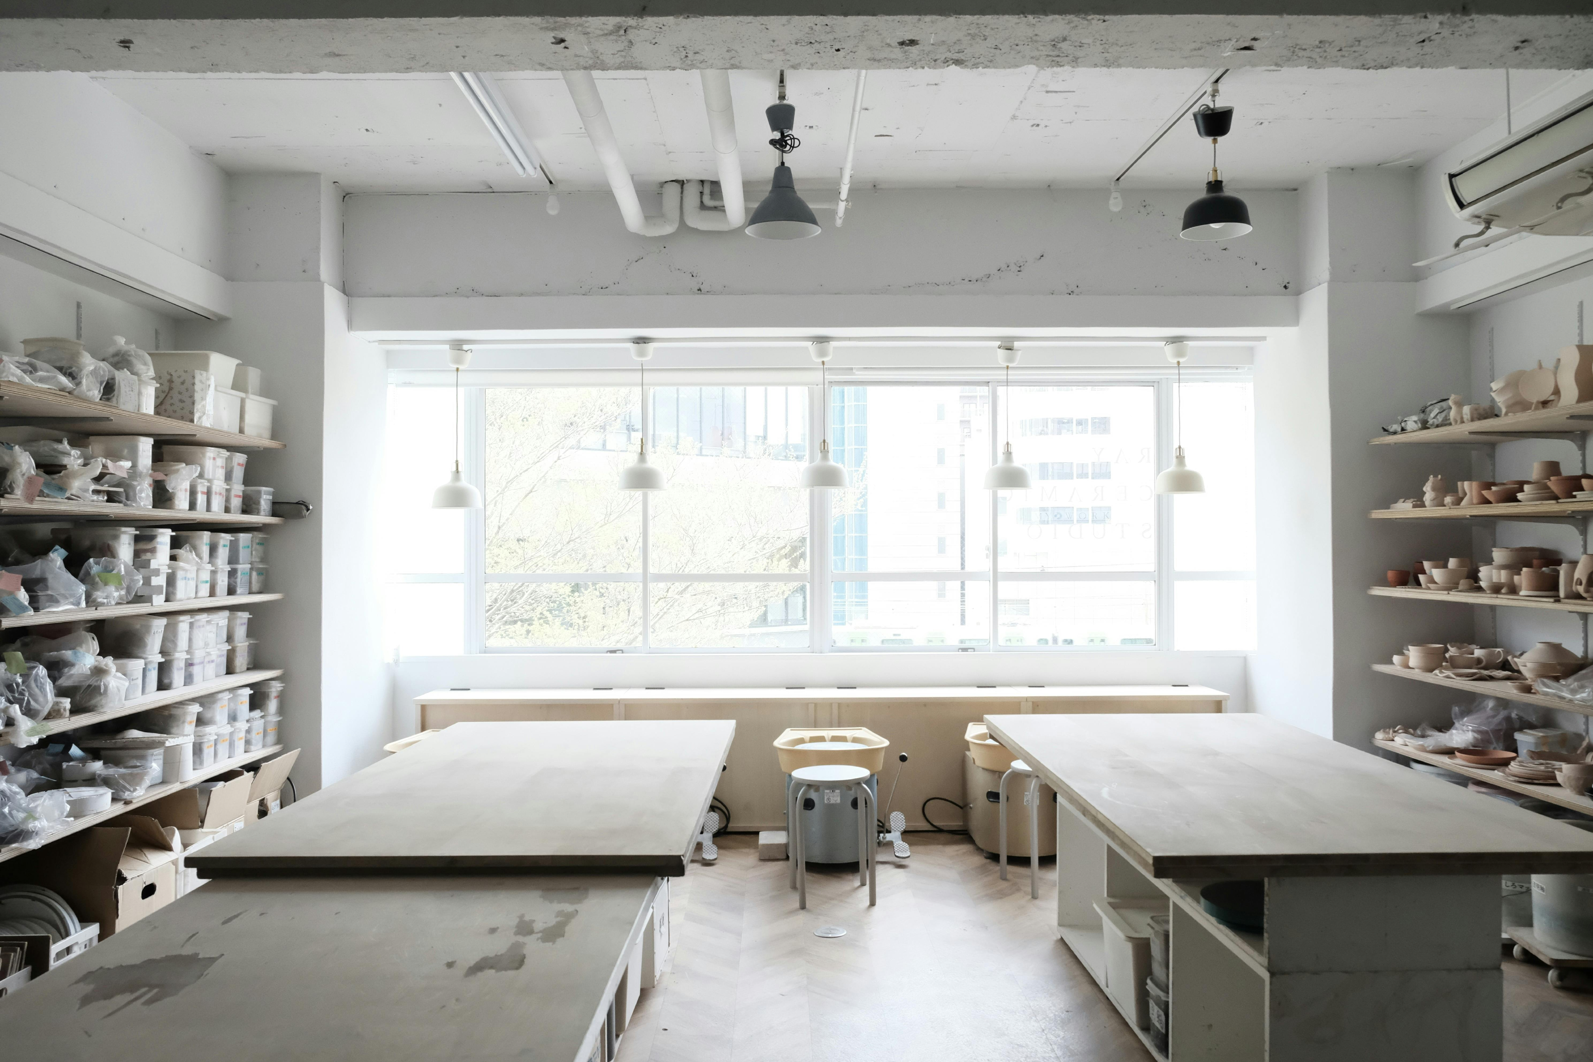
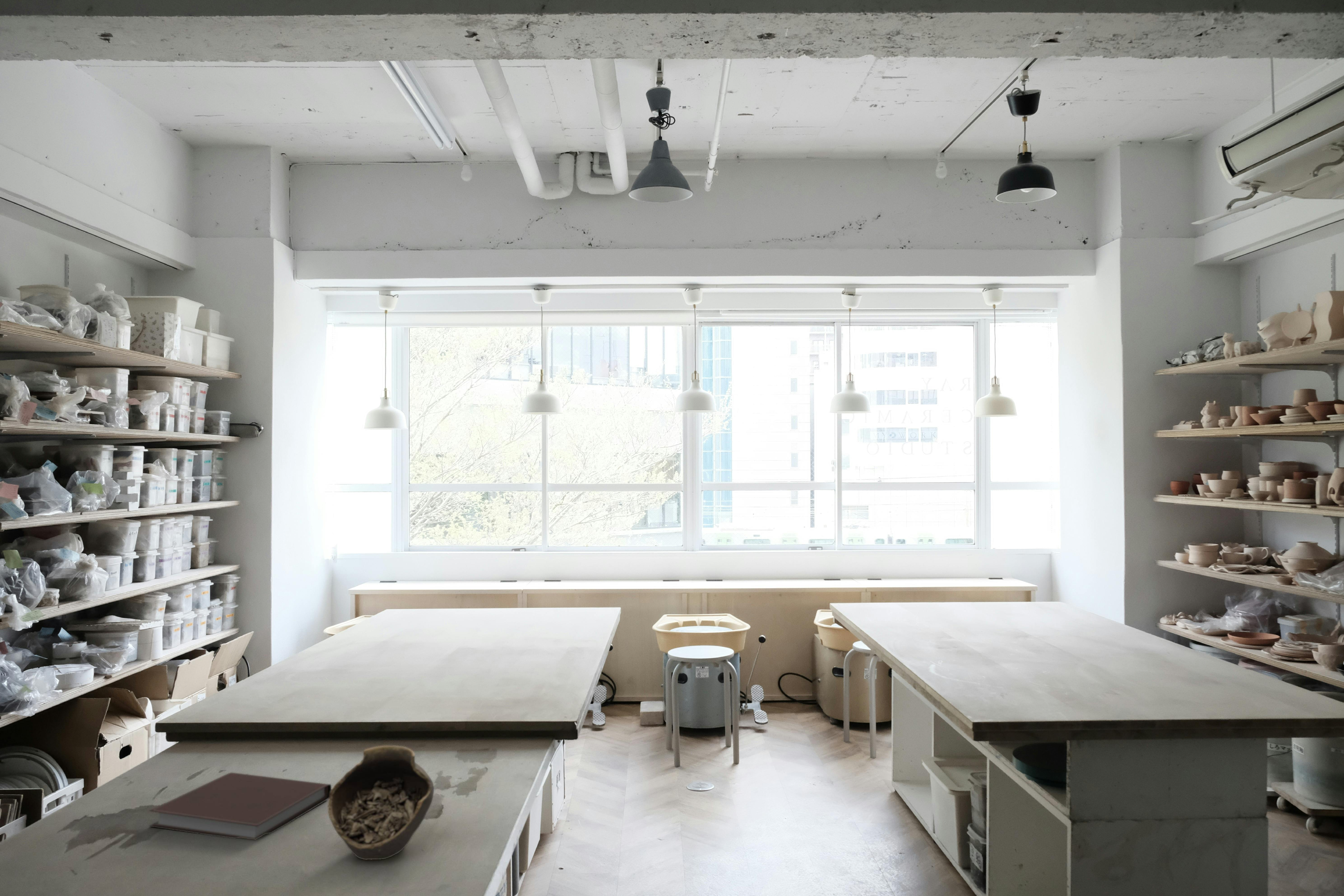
+ ceramic bowl [327,745,434,860]
+ notebook [149,772,332,840]
